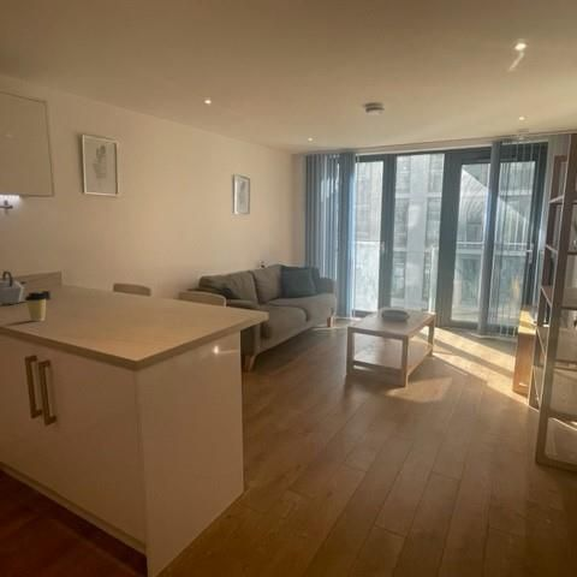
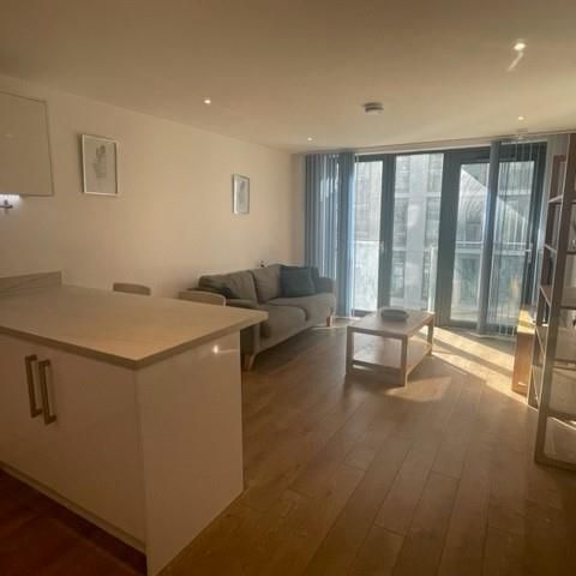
- kettle [0,269,52,305]
- coffee cup [24,292,47,322]
